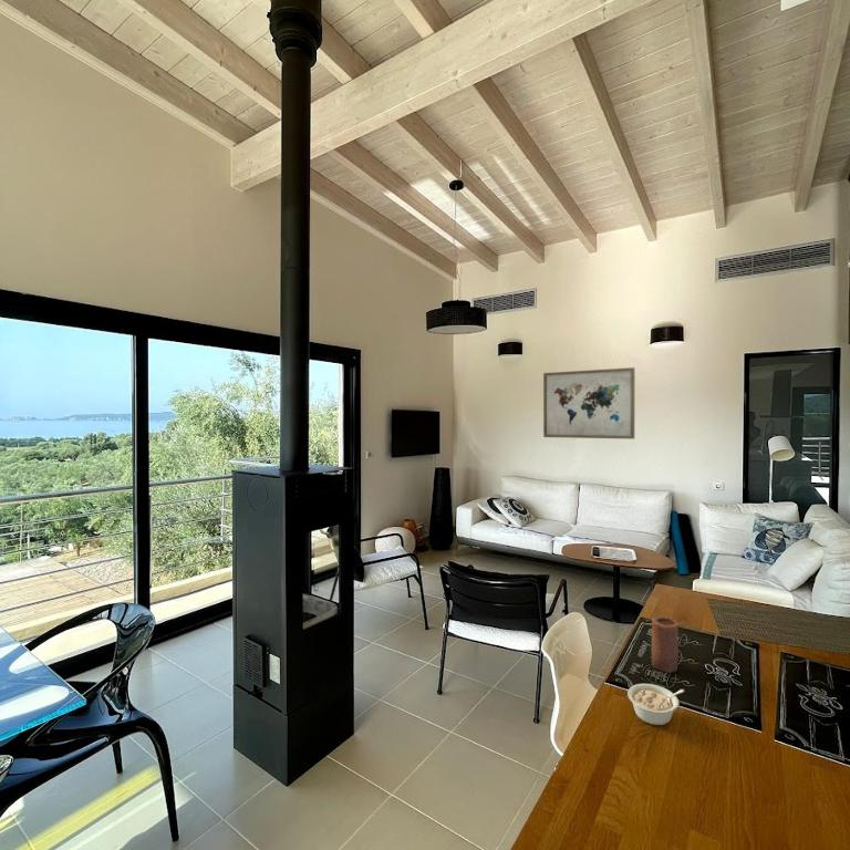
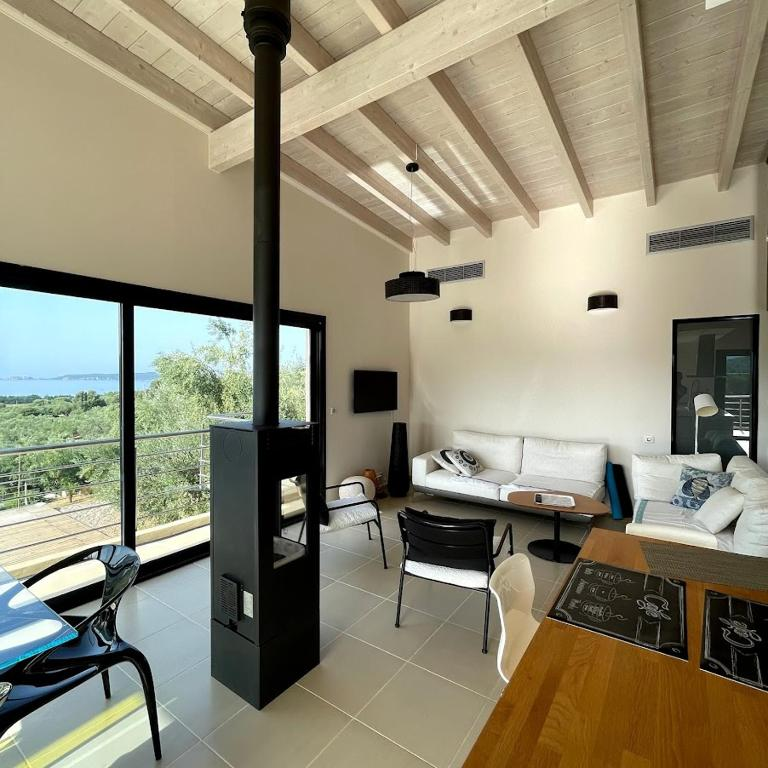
- legume [626,683,686,726]
- candle [651,615,680,674]
- wall art [542,366,636,440]
